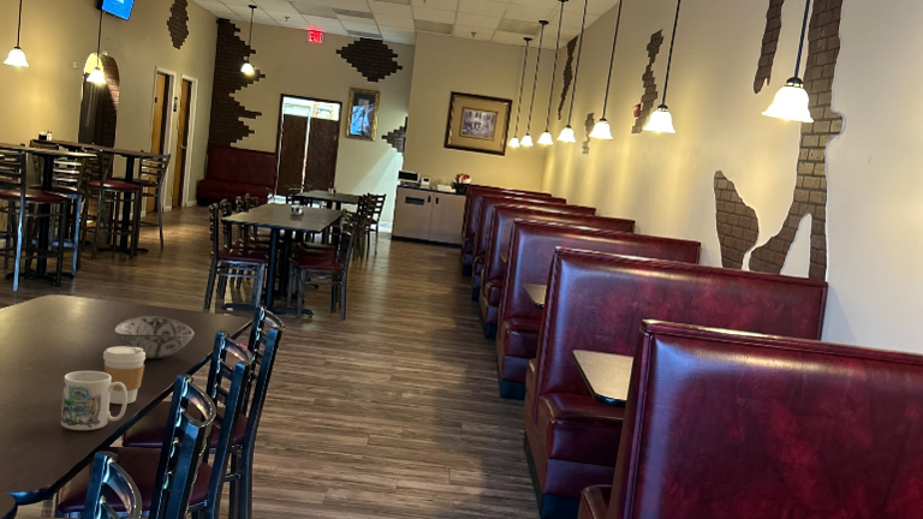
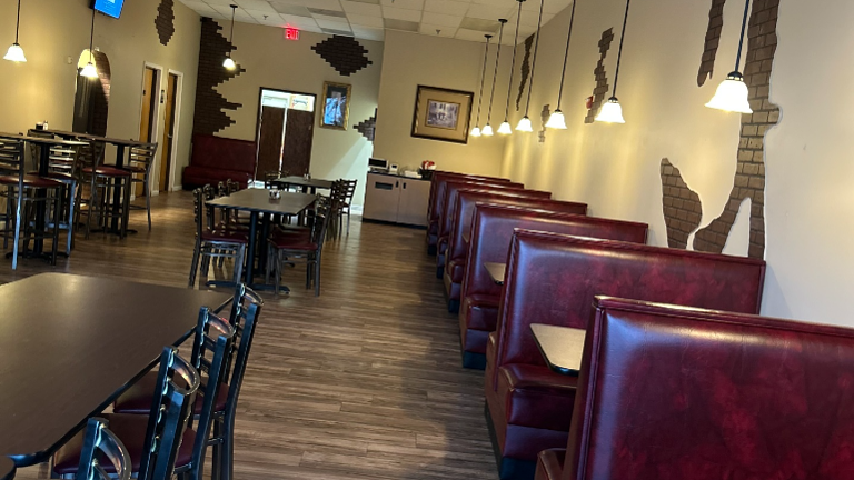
- coffee cup [102,345,147,405]
- mug [60,370,127,431]
- decorative bowl [114,315,196,359]
